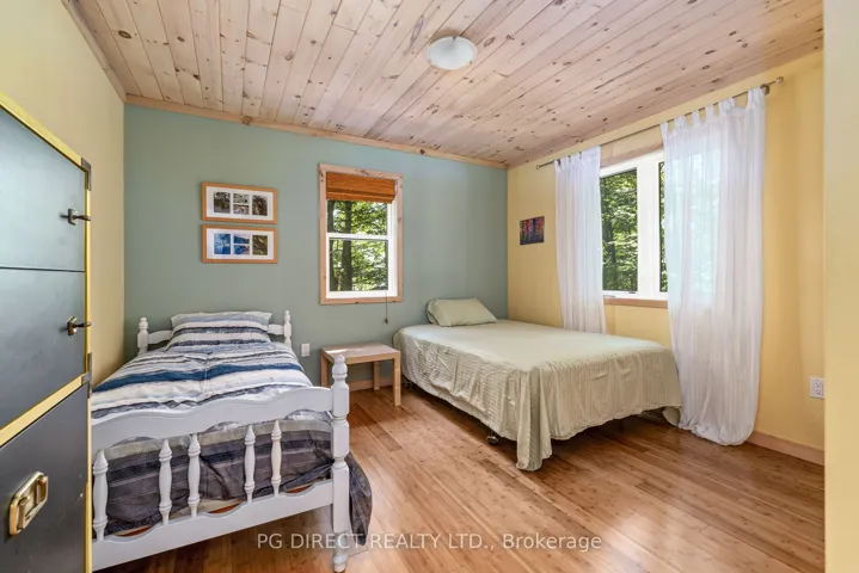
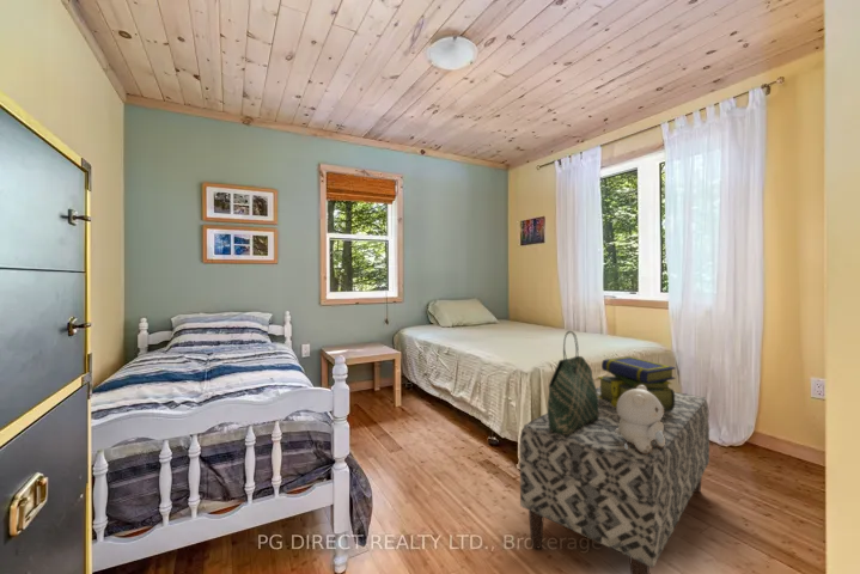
+ bench [519,385,710,574]
+ stack of books [597,355,677,411]
+ tote bag [547,330,598,435]
+ teddy bear [615,385,665,453]
